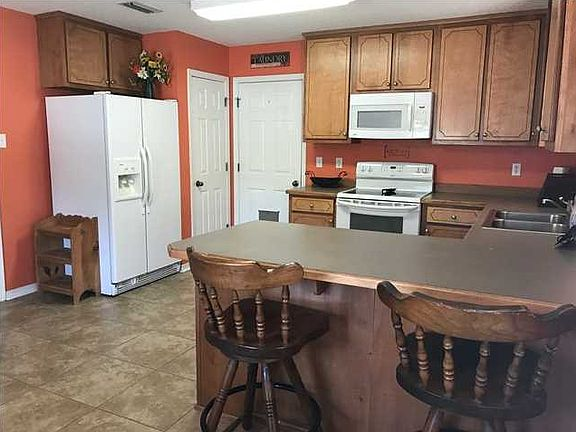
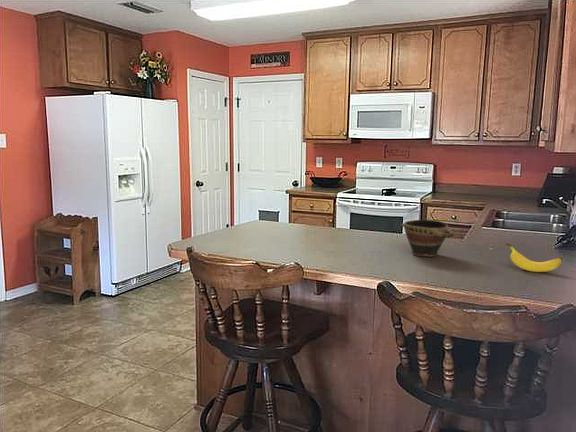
+ banana [504,243,563,273]
+ bowl [400,219,455,258]
